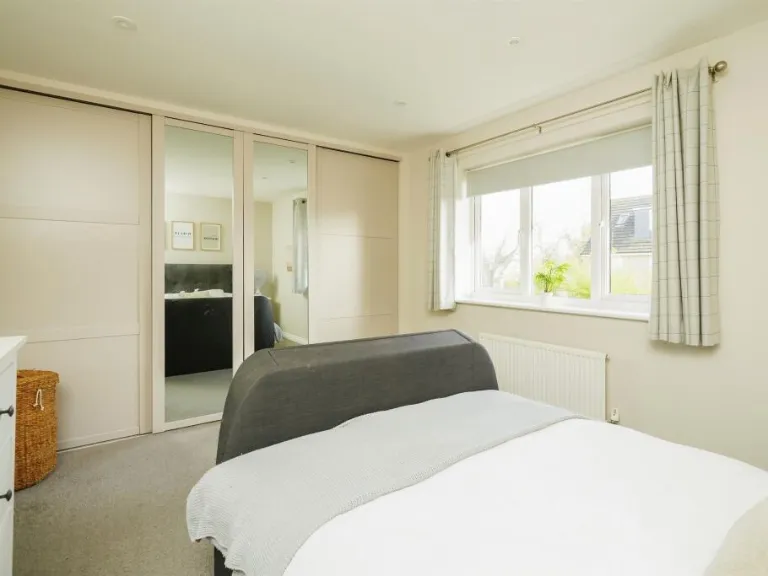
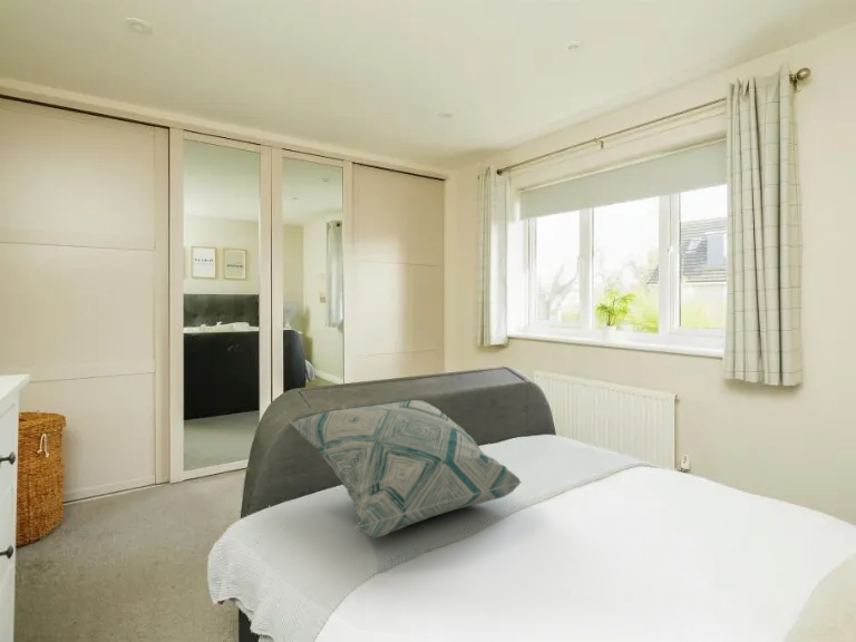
+ decorative pillow [288,399,523,538]
